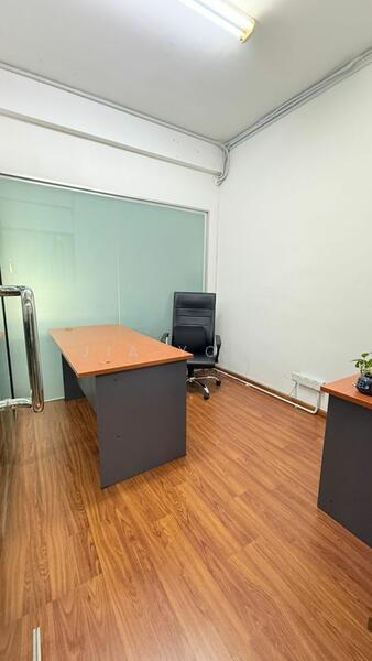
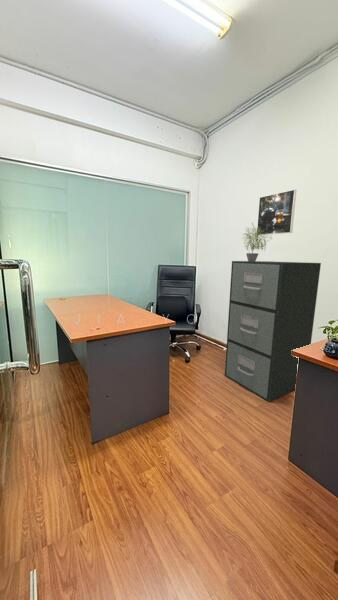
+ potted plant [241,222,273,262]
+ filing cabinet [224,260,322,403]
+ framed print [256,188,297,236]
